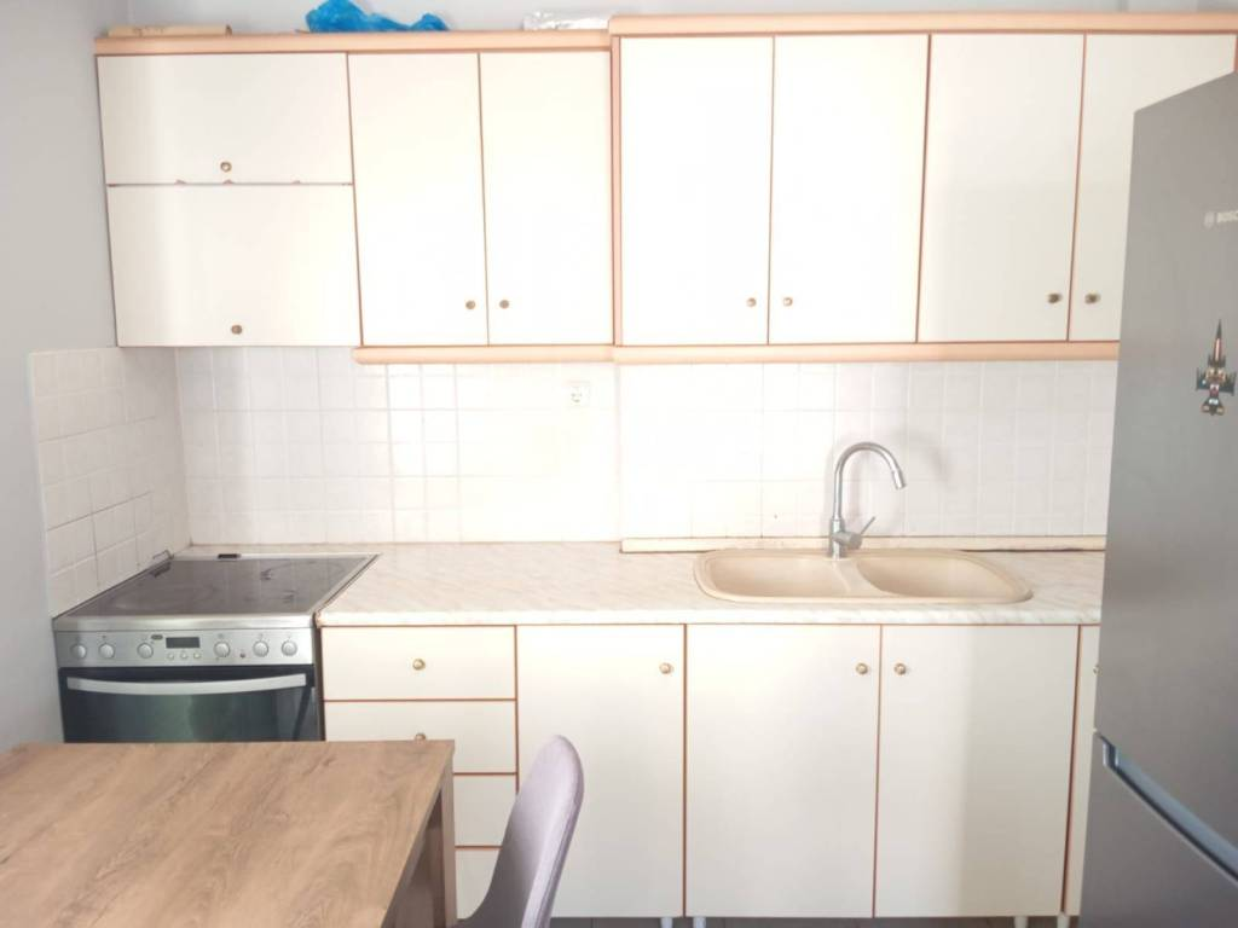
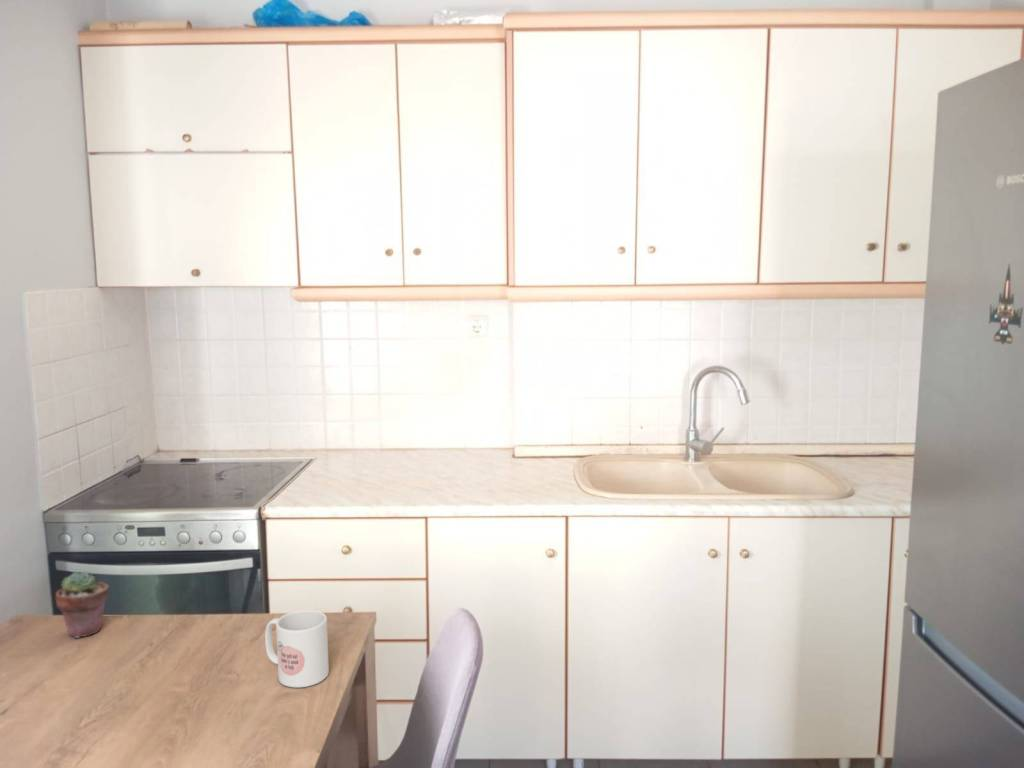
+ mug [264,609,330,689]
+ potted succulent [55,570,110,639]
